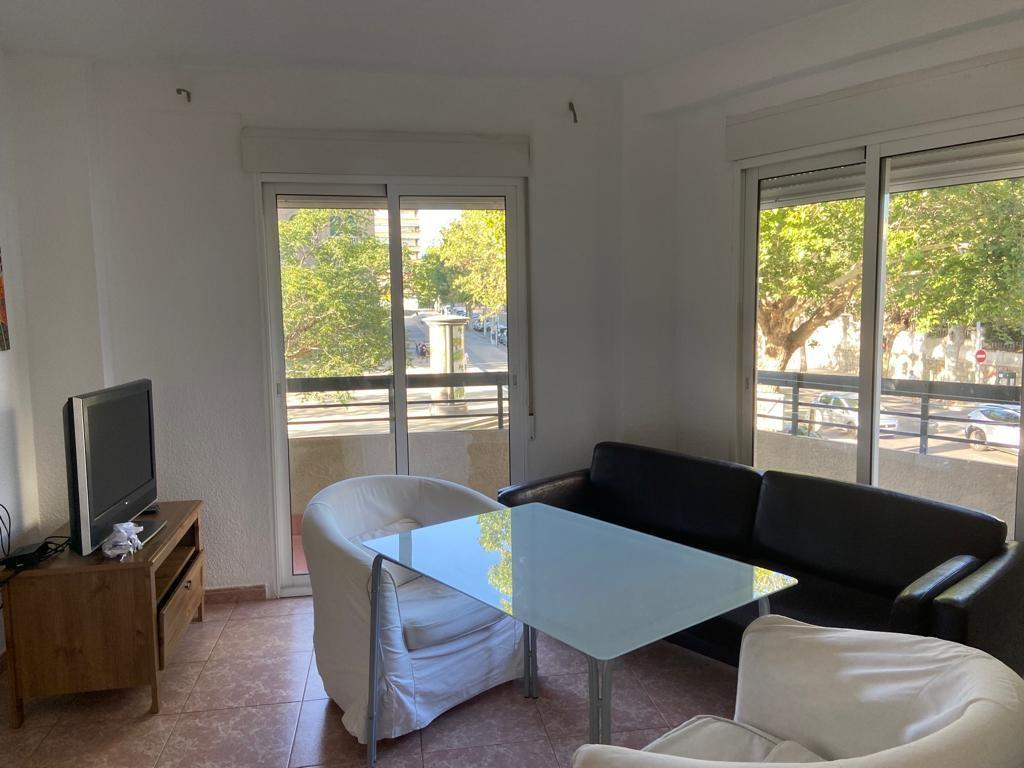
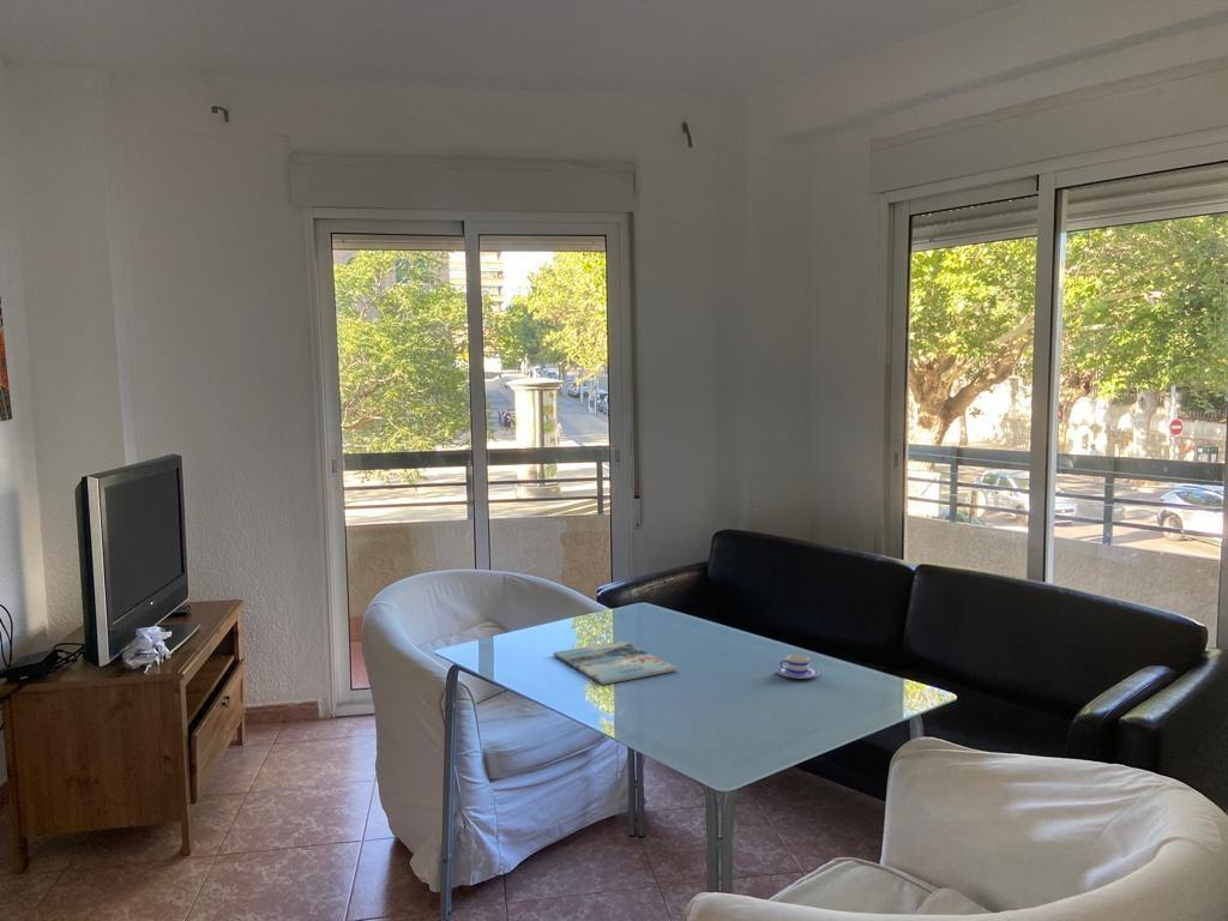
+ teacup [776,654,820,679]
+ magazine [553,640,679,686]
